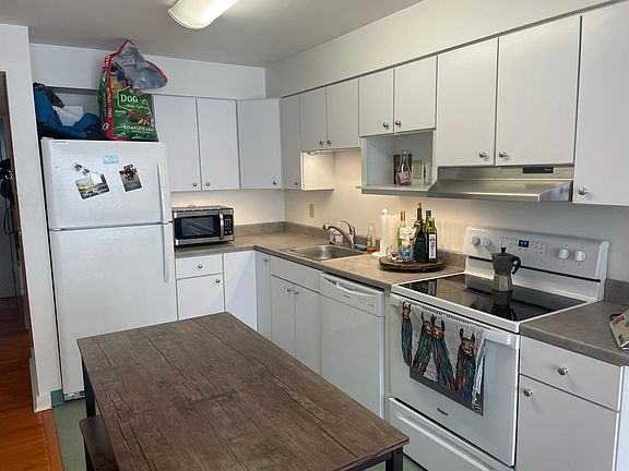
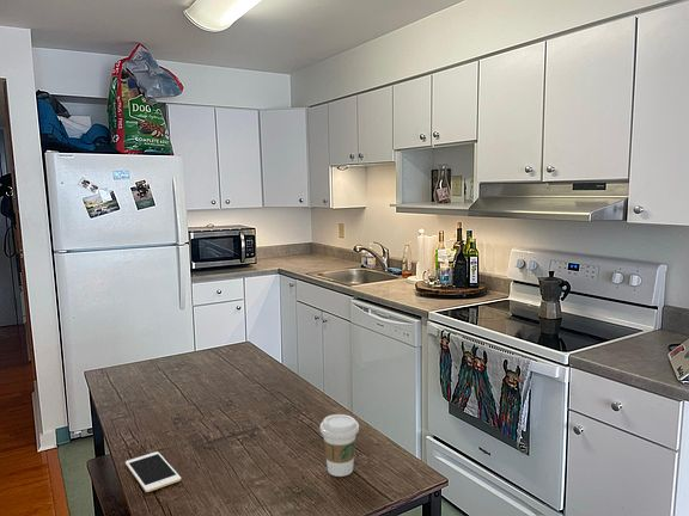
+ coffee cup [319,413,360,478]
+ cell phone [124,450,182,493]
